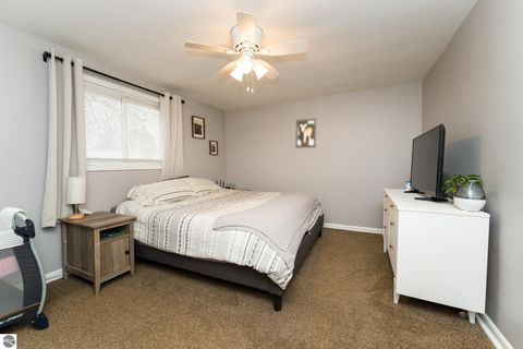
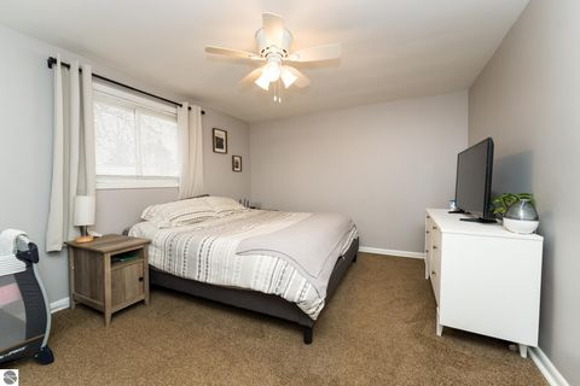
- wall art [294,118,317,149]
